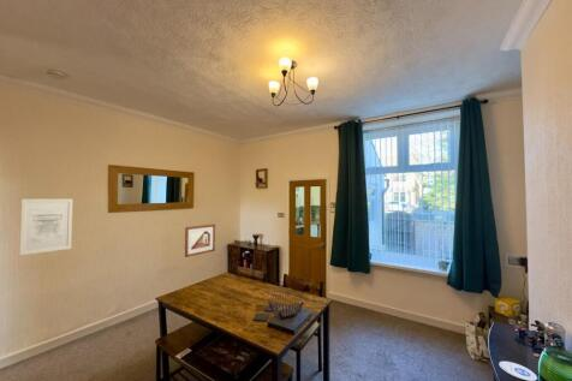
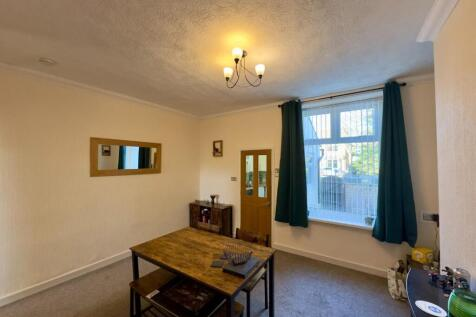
- picture frame [184,224,216,258]
- wall art [18,198,73,256]
